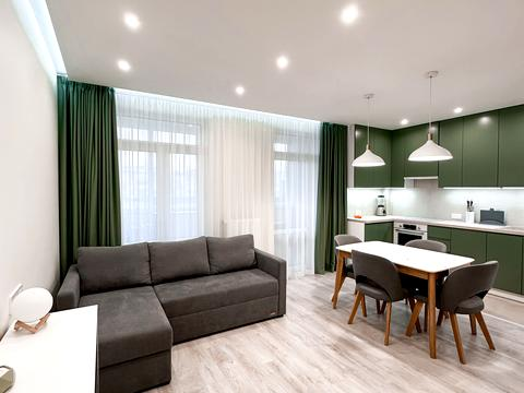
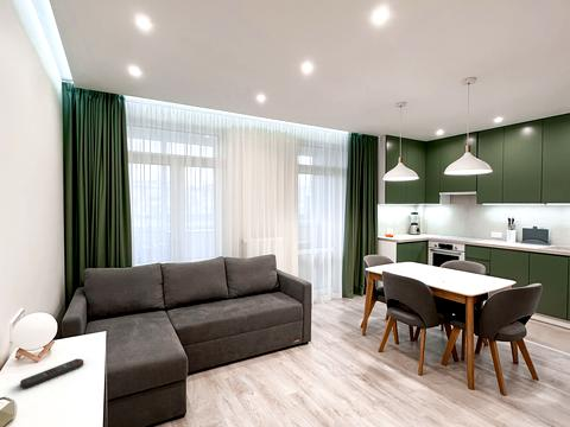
+ remote control [19,358,84,389]
